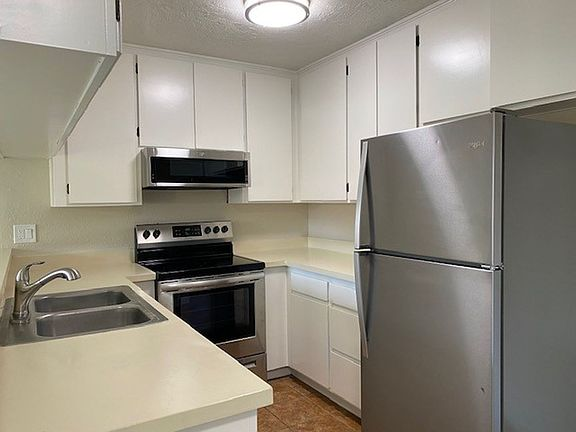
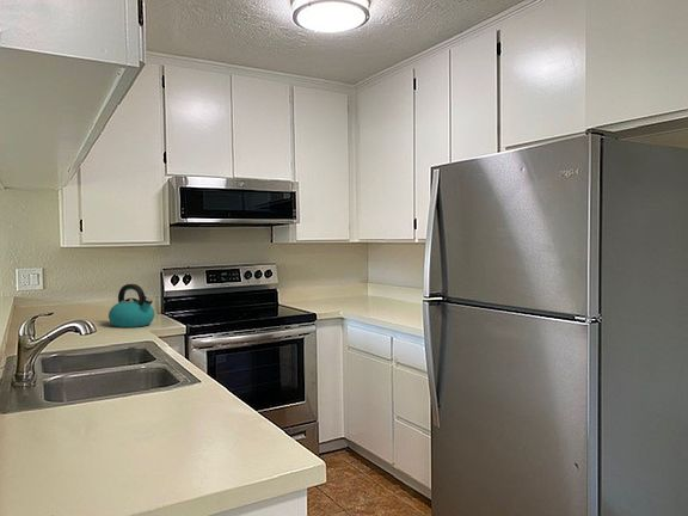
+ kettle [108,283,156,328]
